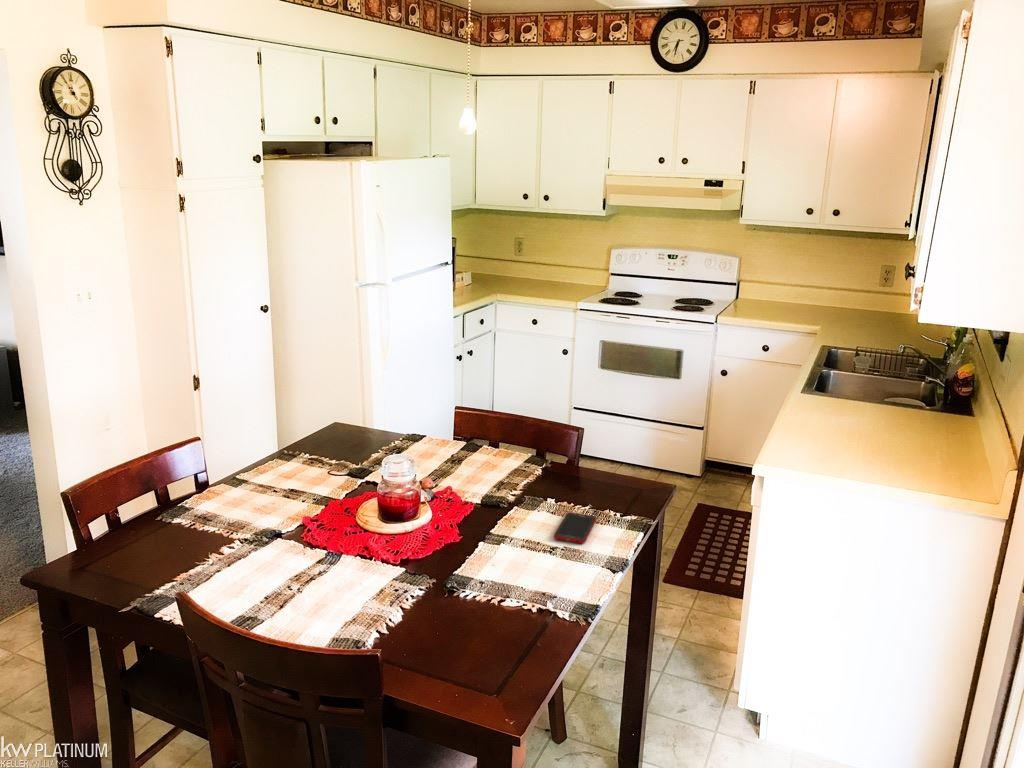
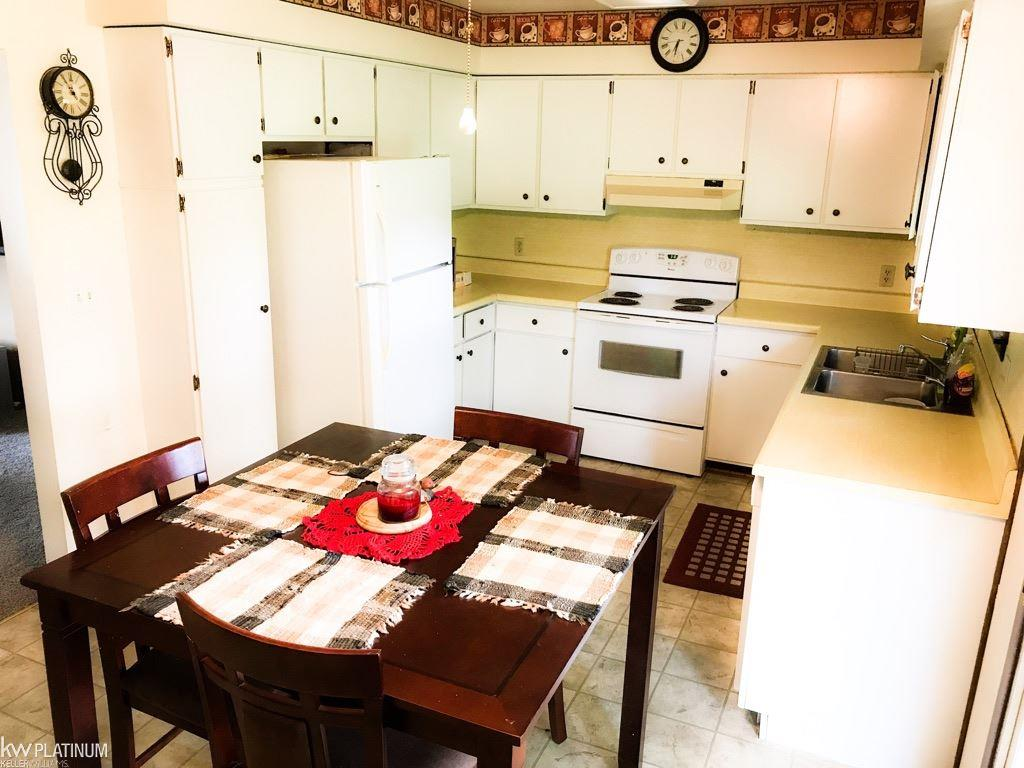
- cell phone [553,512,597,544]
